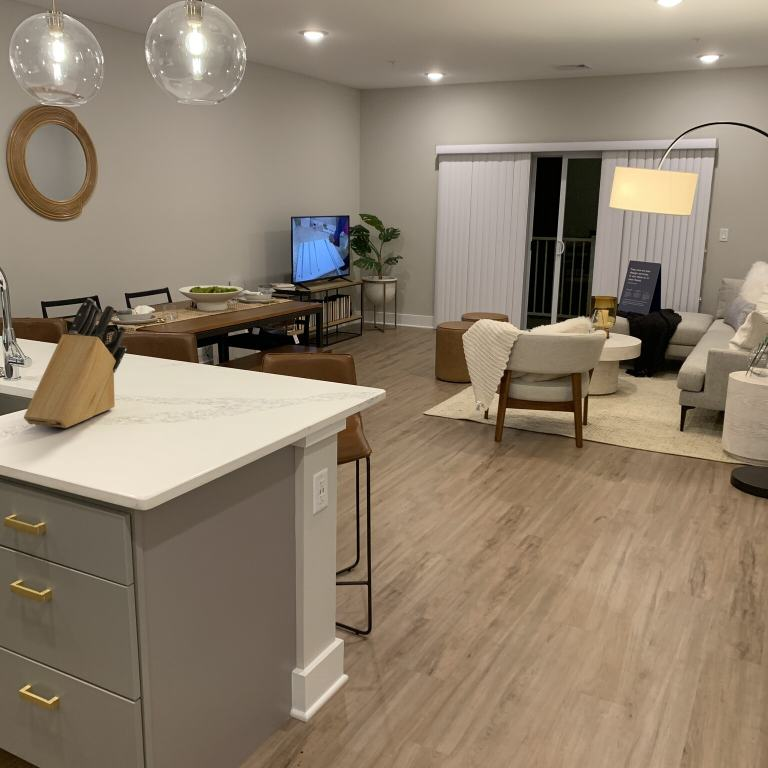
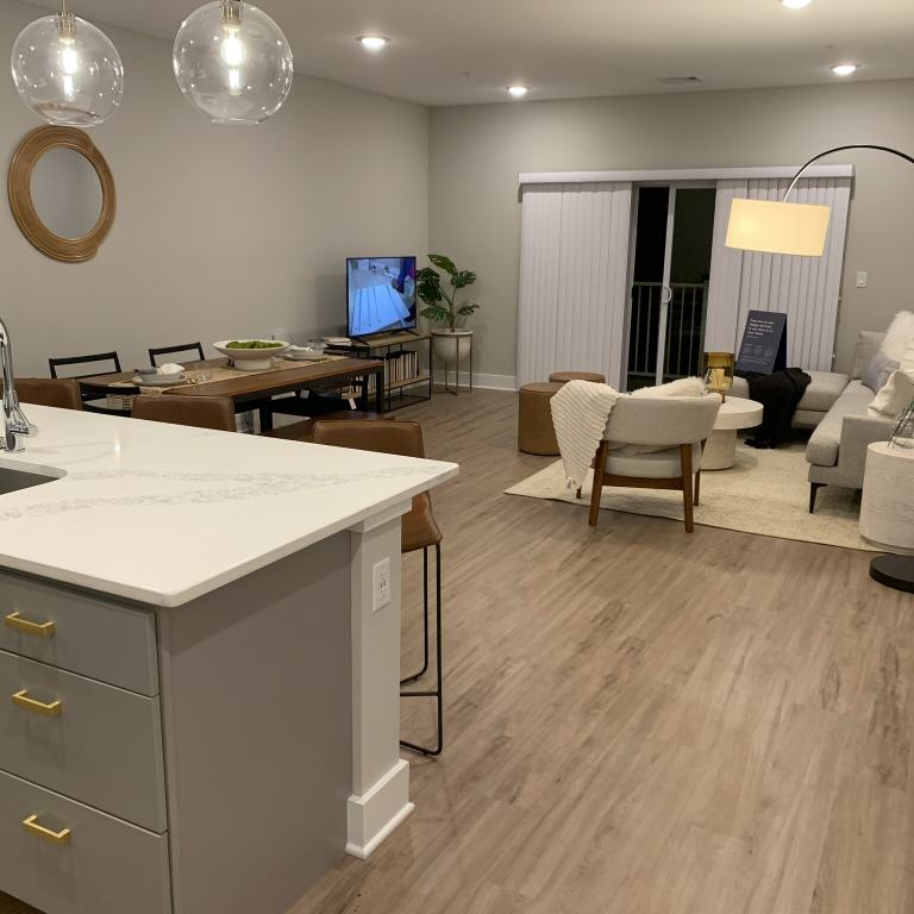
- knife block [23,297,128,429]
